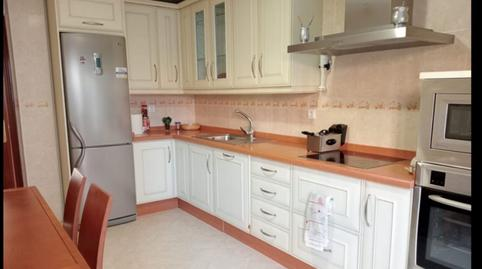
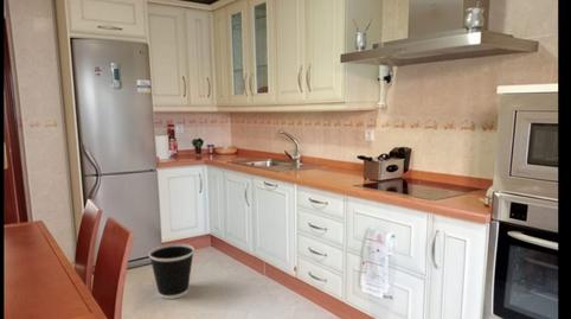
+ wastebasket [148,242,195,300]
